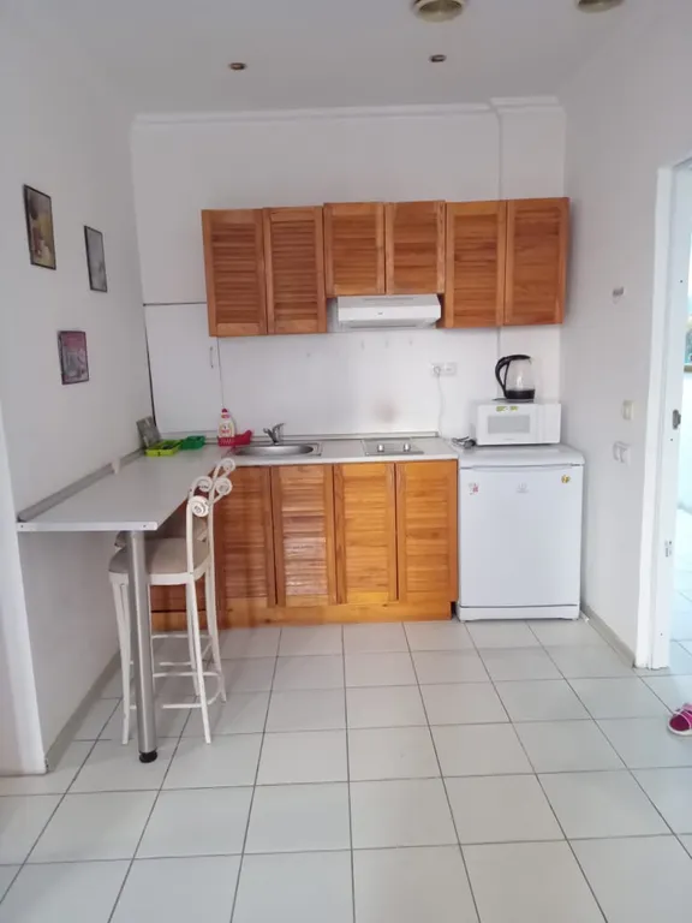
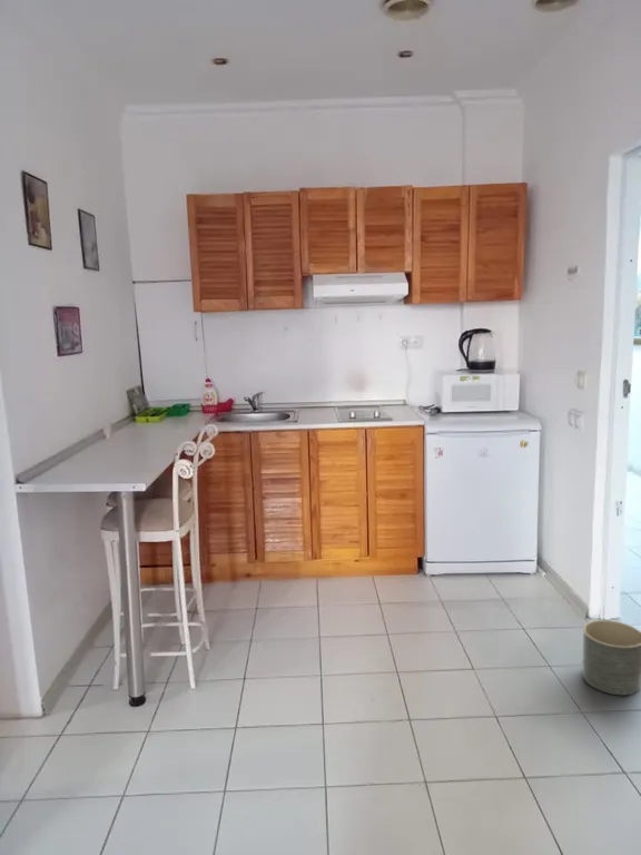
+ planter [581,619,641,696]
